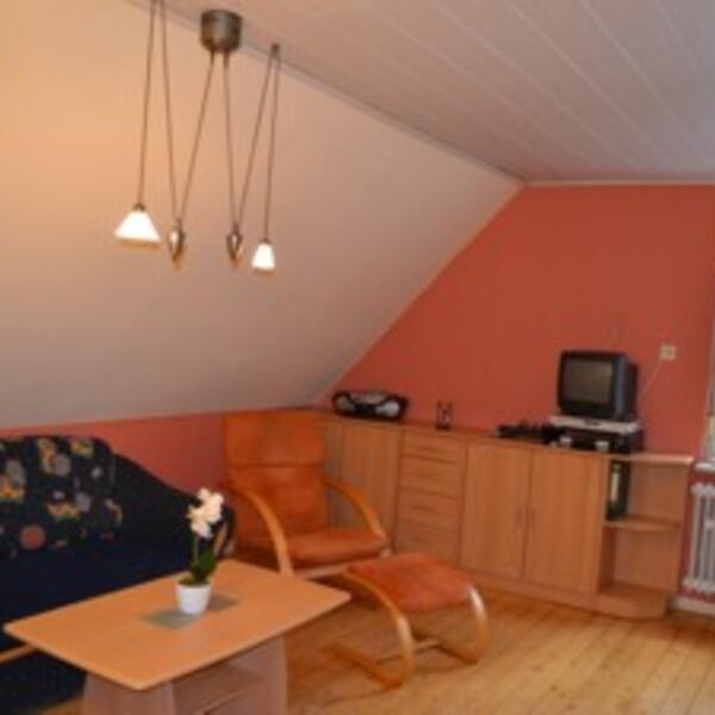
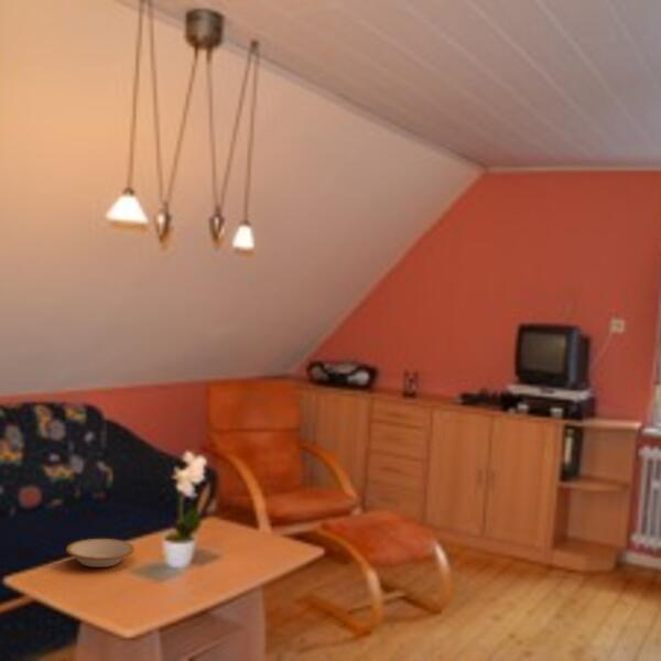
+ bowl [65,538,136,568]
